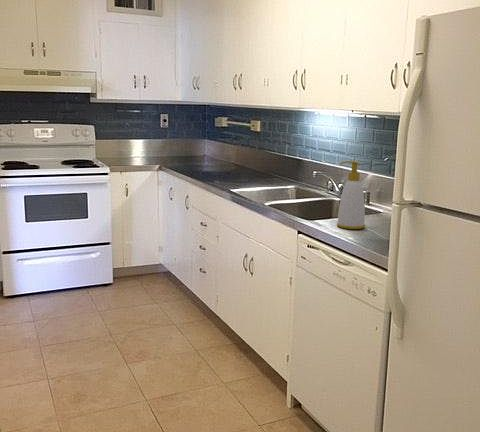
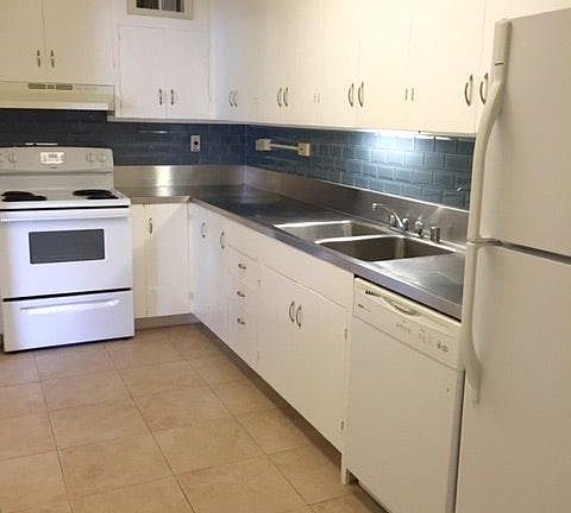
- soap bottle [336,160,366,230]
